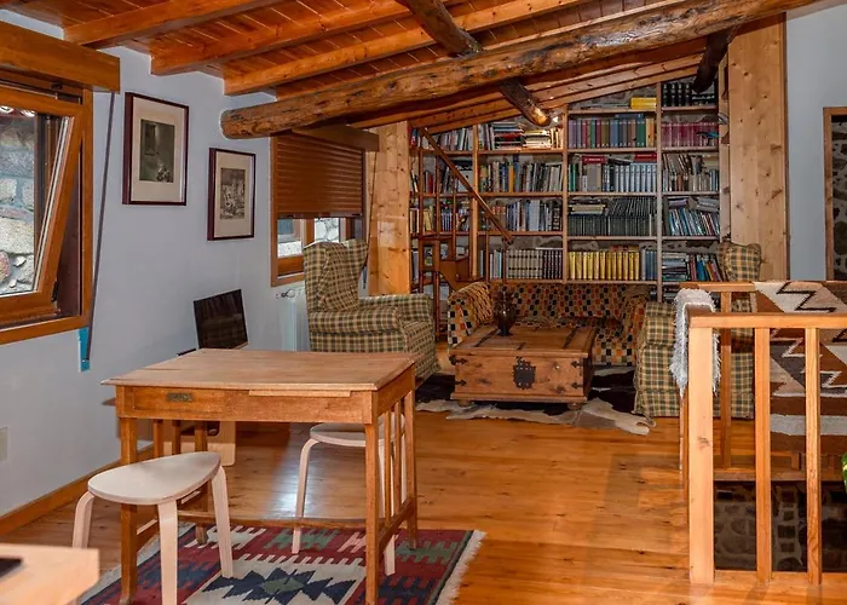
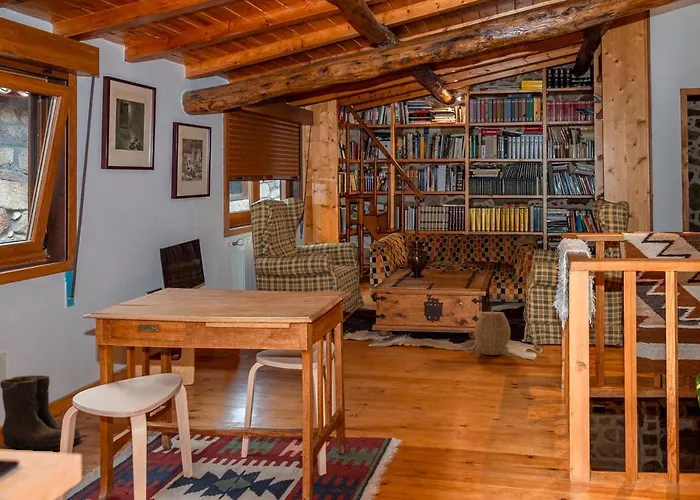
+ boots [0,374,83,452]
+ woven basket [474,309,511,356]
